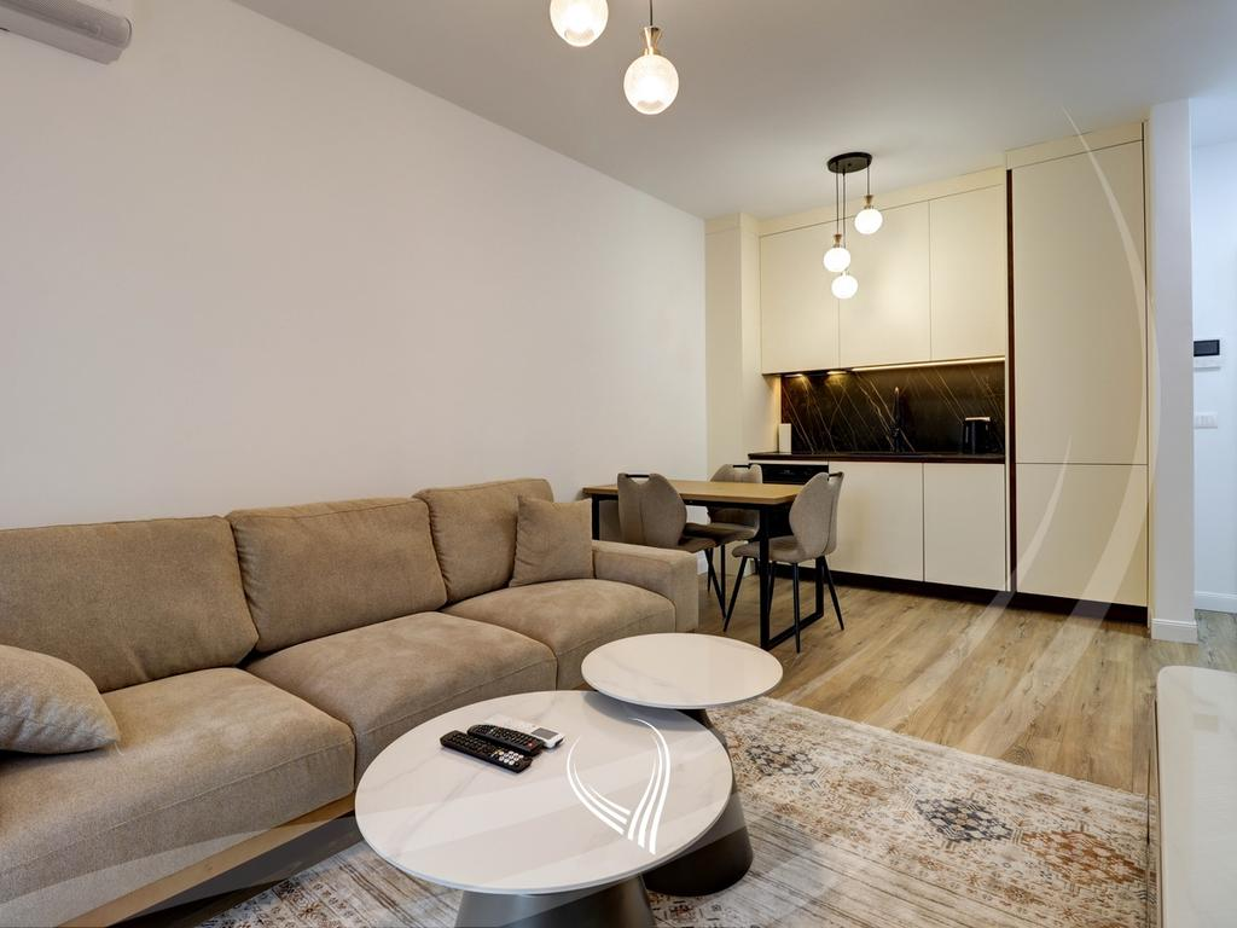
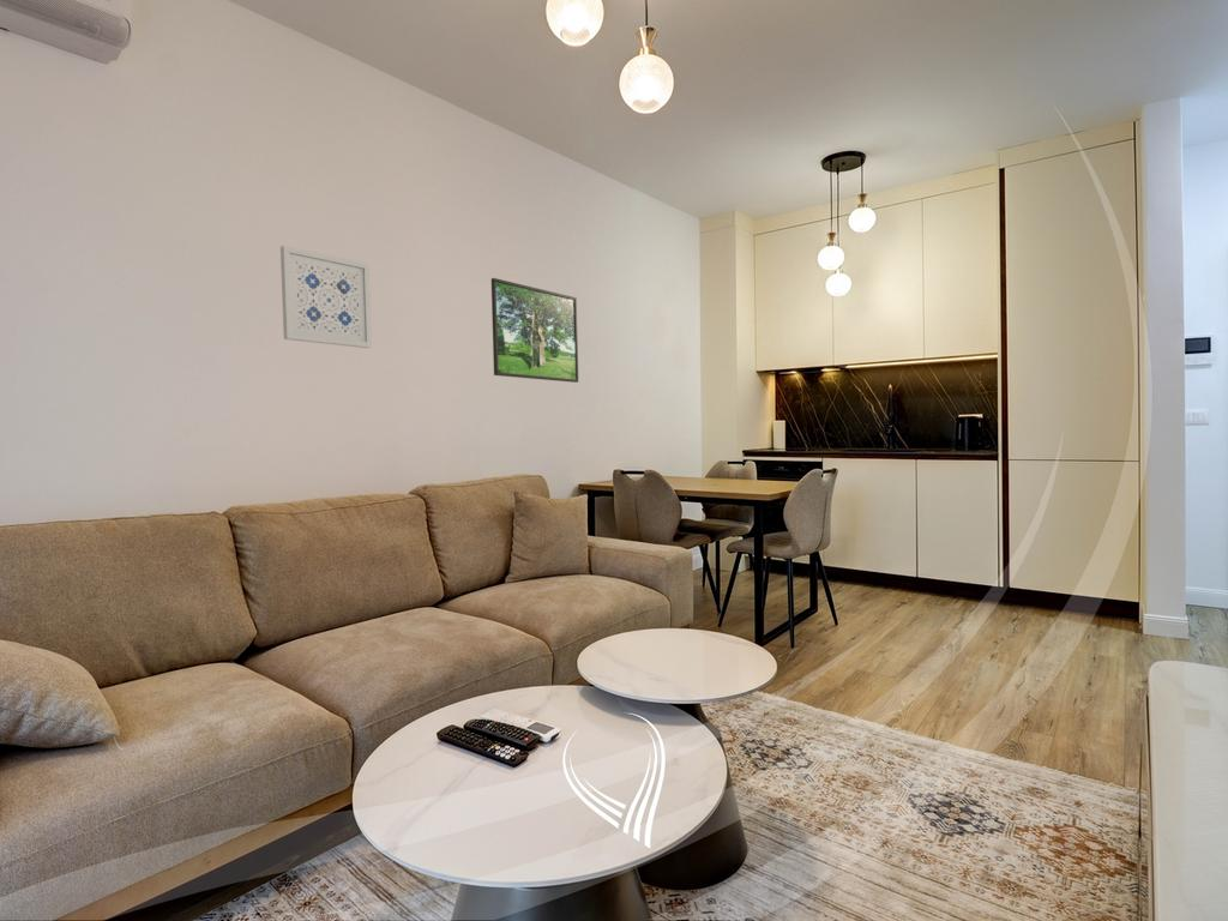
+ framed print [490,277,579,384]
+ wall art [279,245,373,349]
